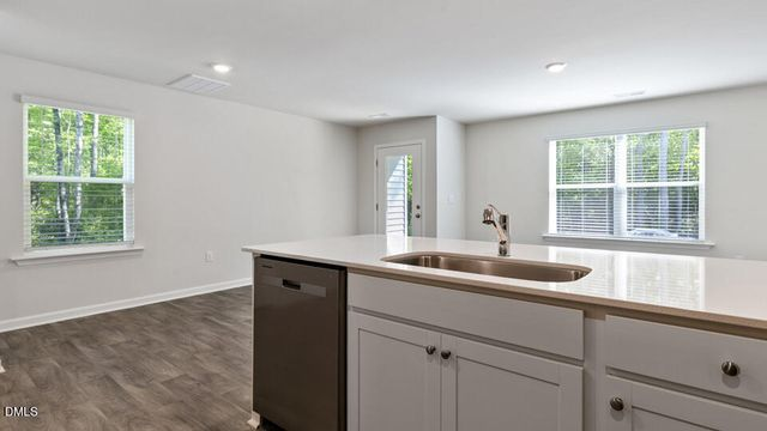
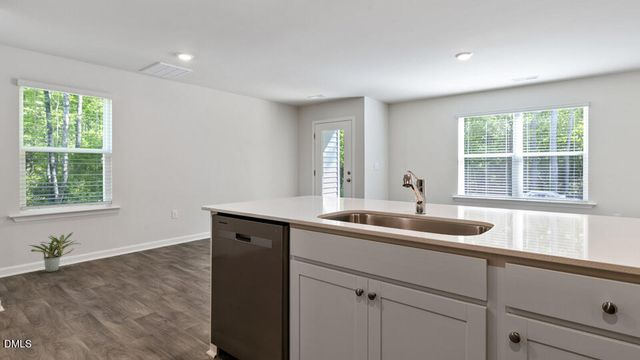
+ potted plant [29,231,80,273]
